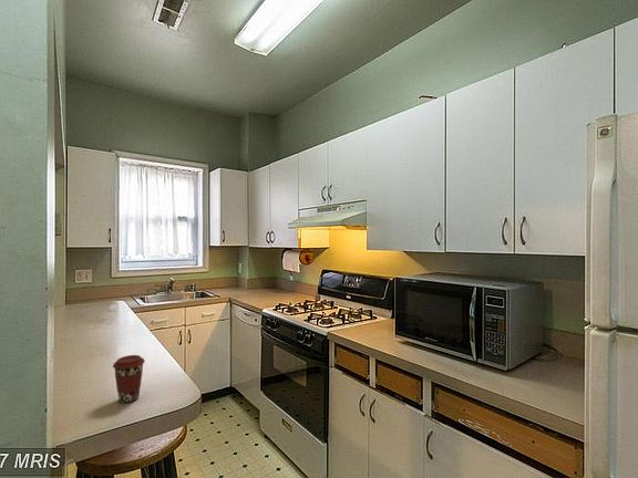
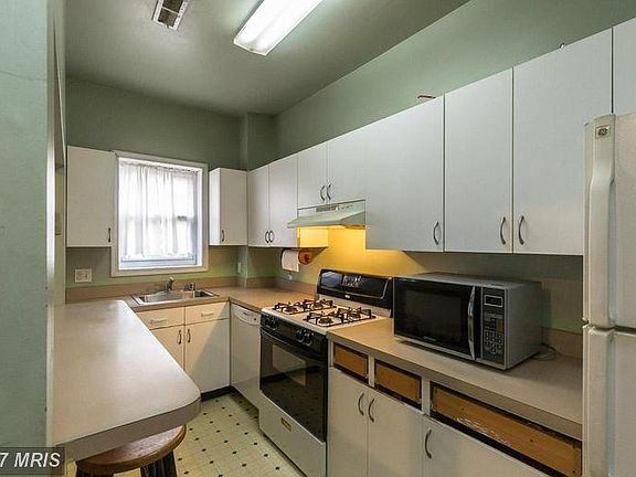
- coffee cup [112,354,146,404]
